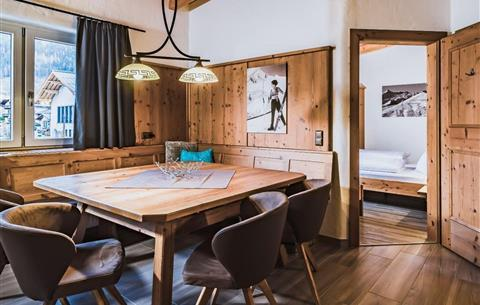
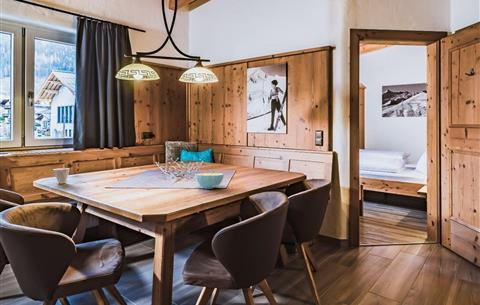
+ cup [52,167,71,185]
+ cereal bowl [194,172,225,190]
